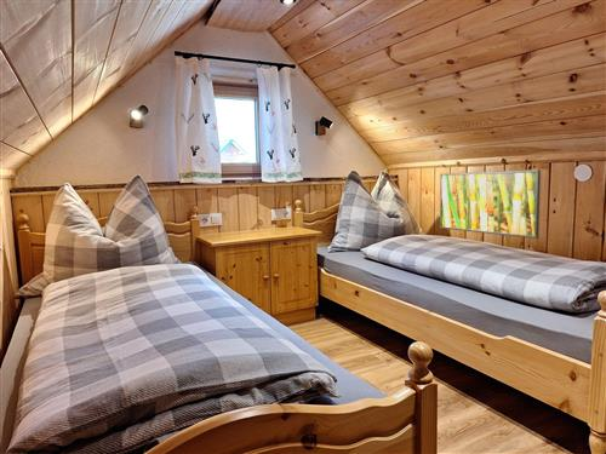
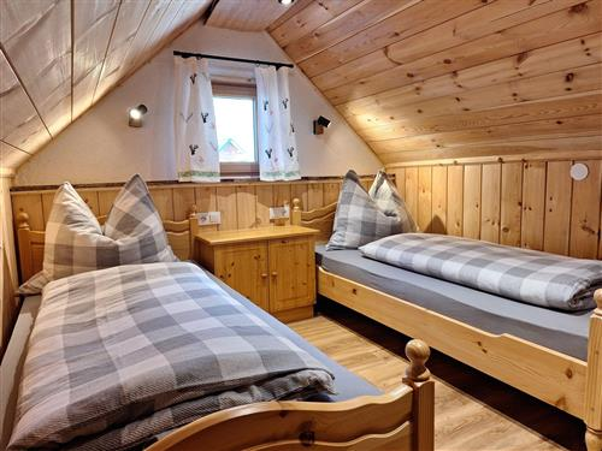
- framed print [439,168,542,240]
